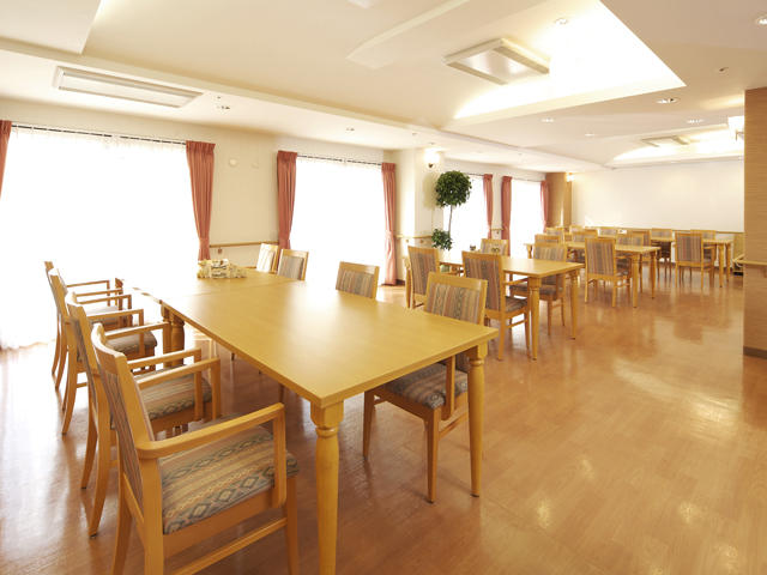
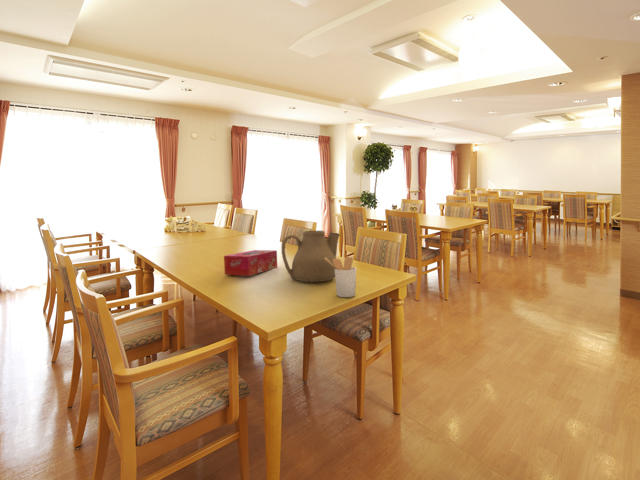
+ utensil holder [325,256,357,298]
+ tissue box [223,249,278,277]
+ teapot [281,230,341,283]
